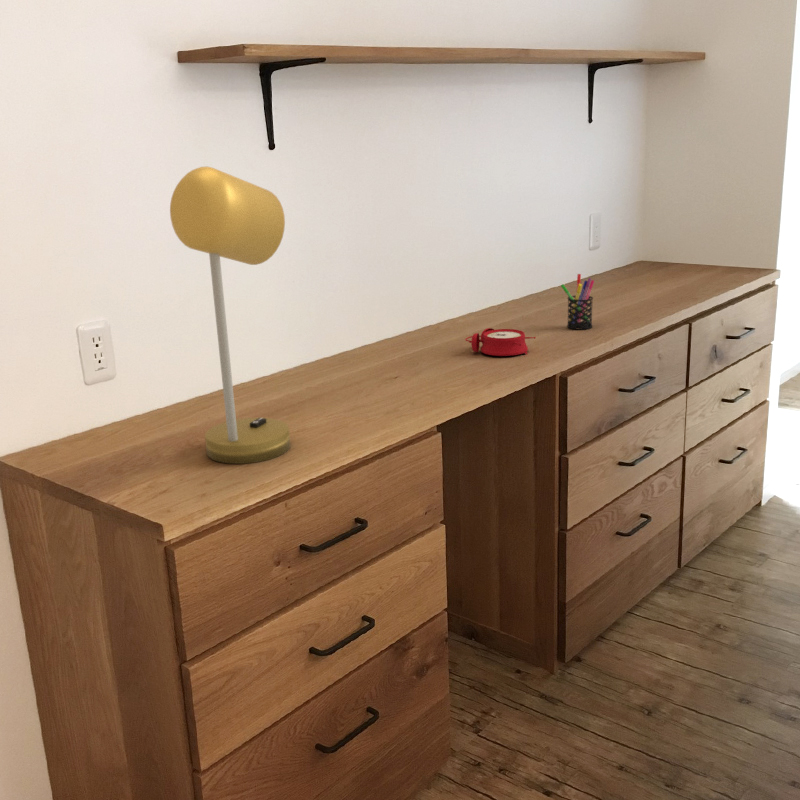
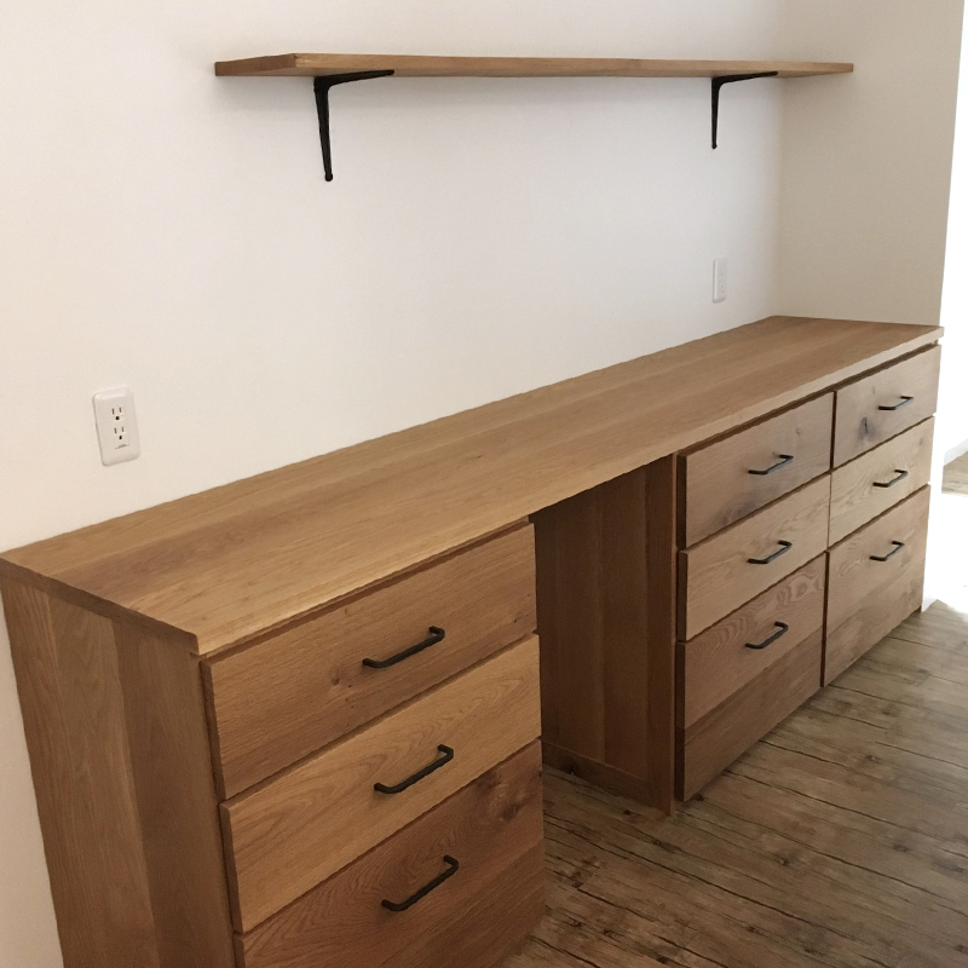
- alarm clock [464,327,536,357]
- desk lamp [169,166,291,465]
- pen holder [560,273,595,331]
